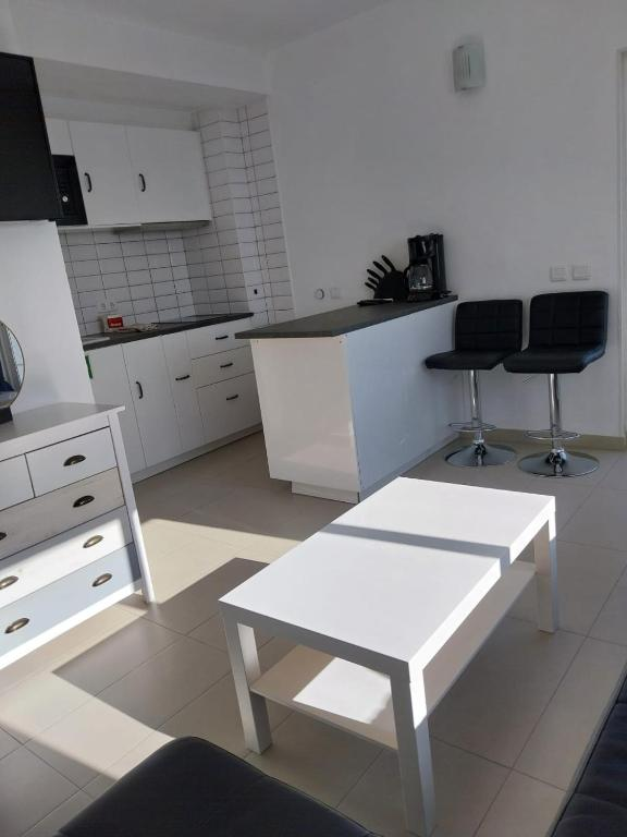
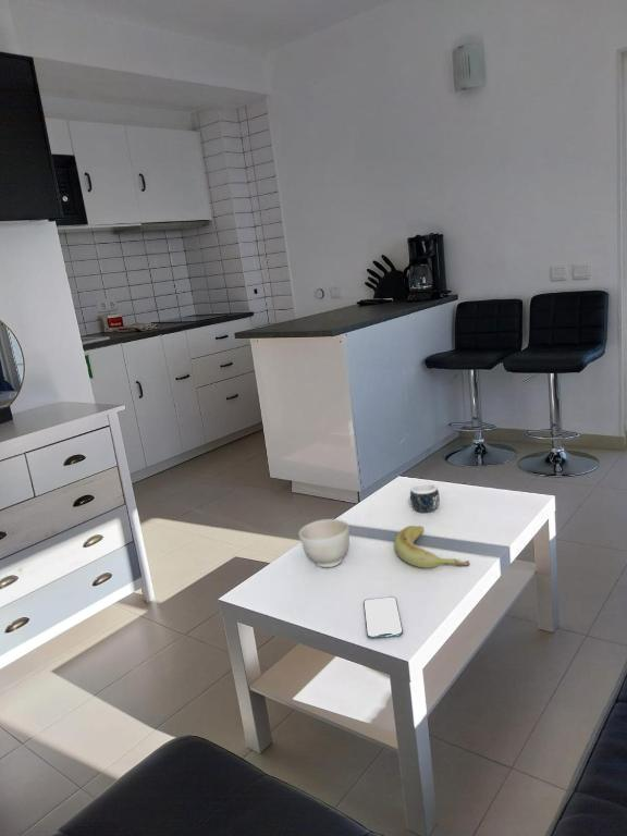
+ smartphone [362,595,404,639]
+ bowl [298,518,351,568]
+ banana [394,525,471,568]
+ mug [409,482,441,514]
